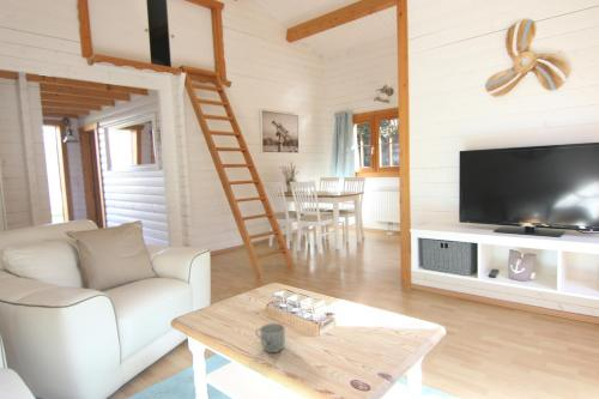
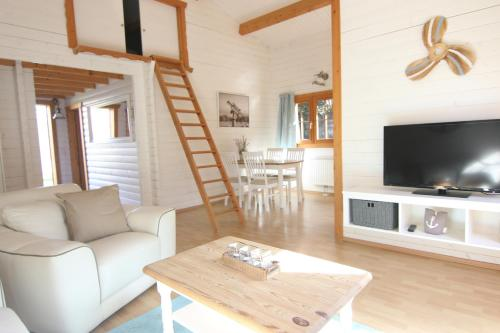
- mug [254,322,286,353]
